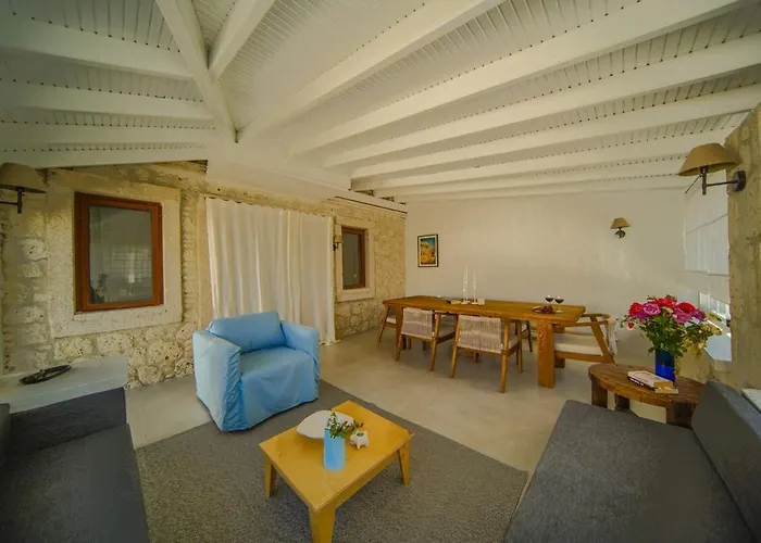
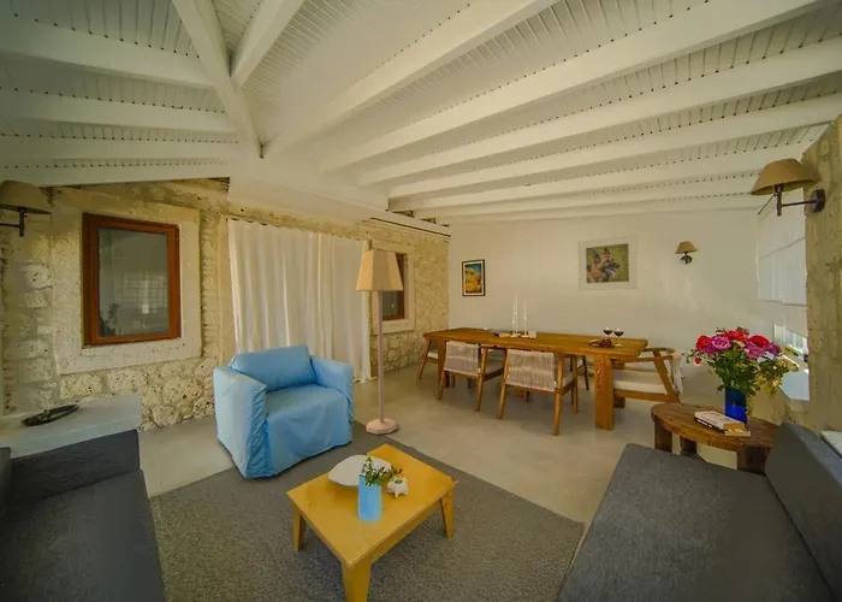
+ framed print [577,234,640,291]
+ lamp [355,249,404,436]
